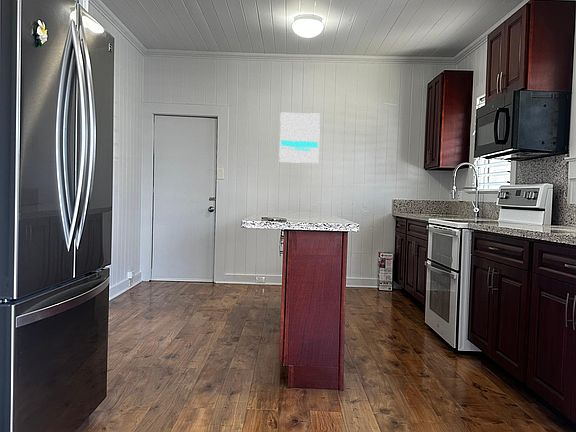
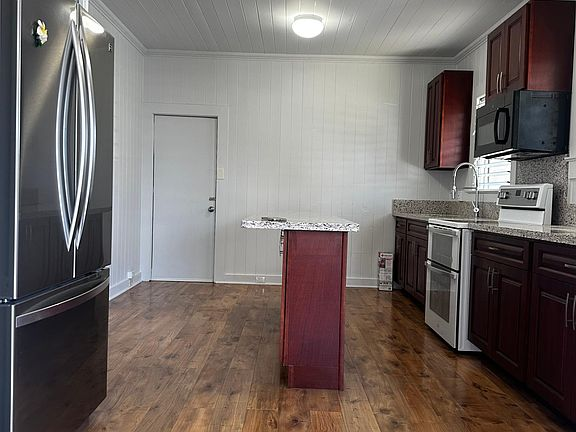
- wall art [278,112,321,164]
